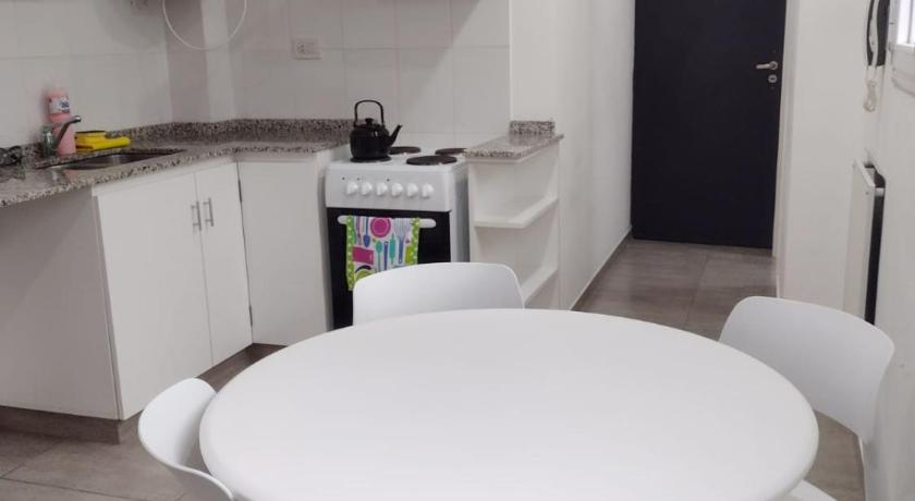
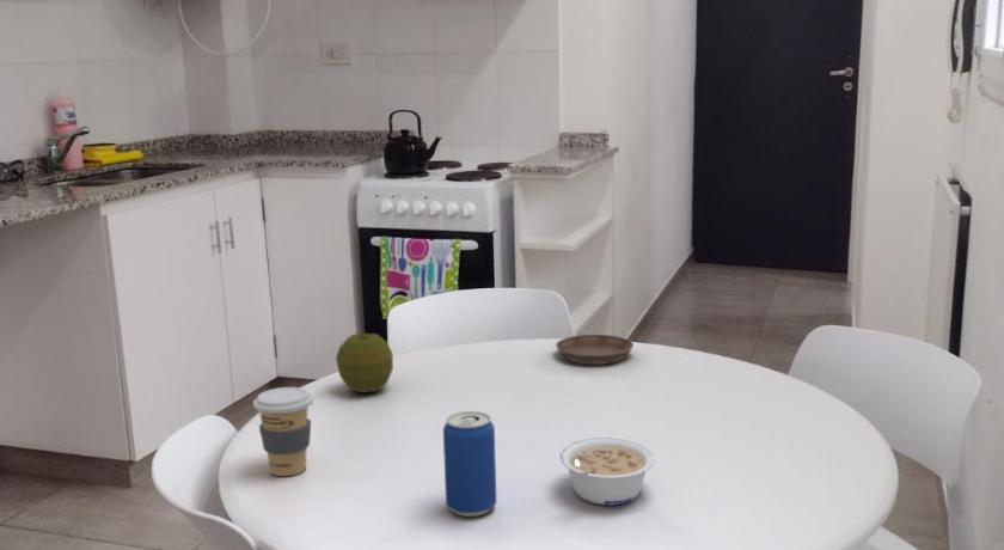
+ coffee cup [252,386,314,477]
+ apple [335,329,394,393]
+ beverage can [442,410,497,518]
+ saucer [555,334,635,366]
+ legume [559,436,656,506]
